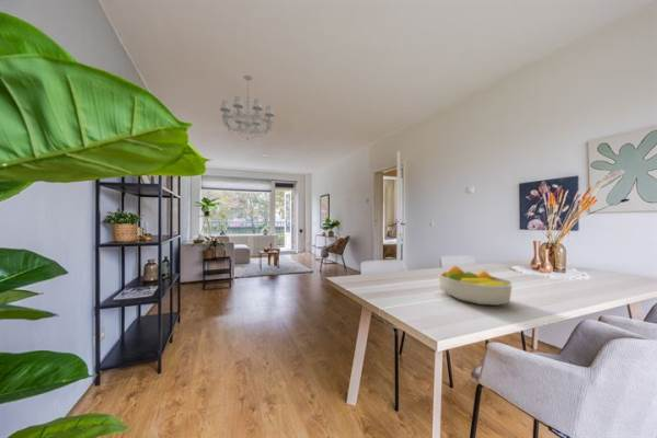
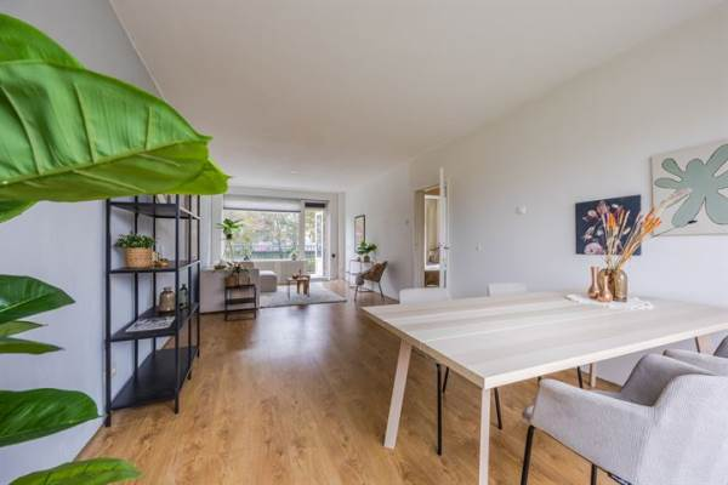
- fruit bowl [438,265,514,307]
- chandelier [219,74,275,141]
